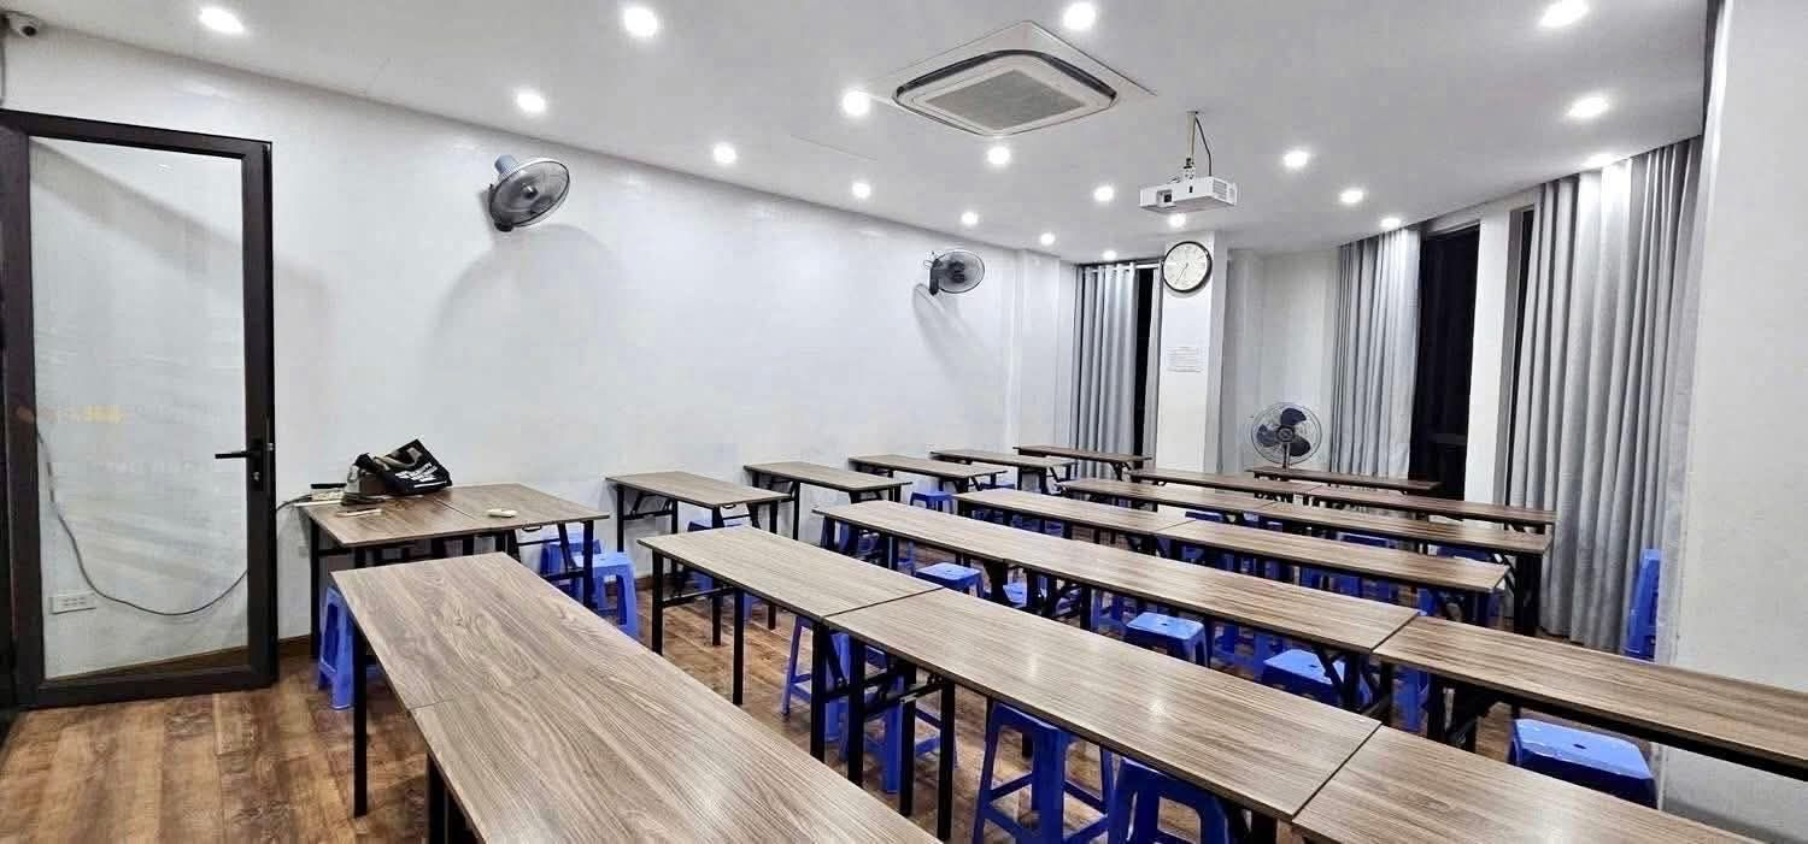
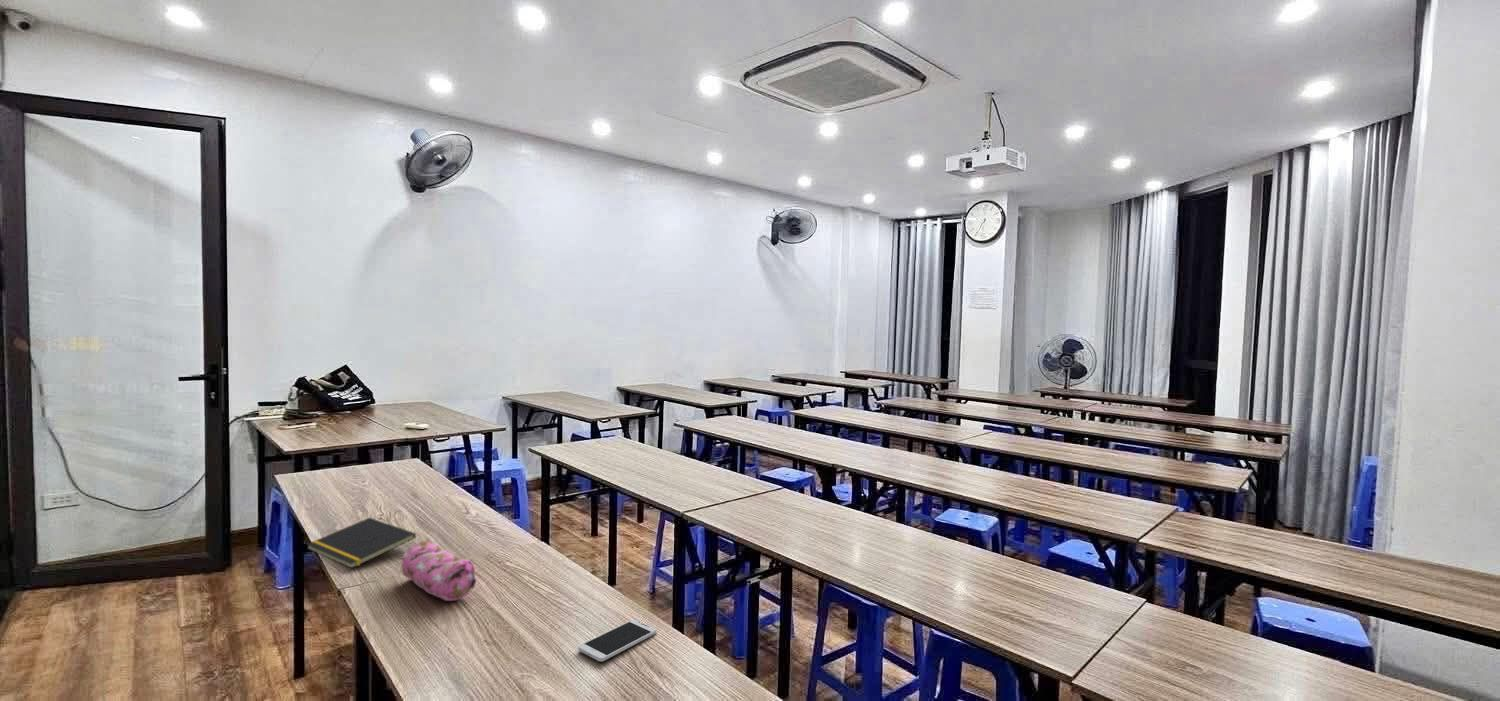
+ notepad [305,517,417,569]
+ pencil case [401,540,477,602]
+ smartphone [577,619,657,663]
